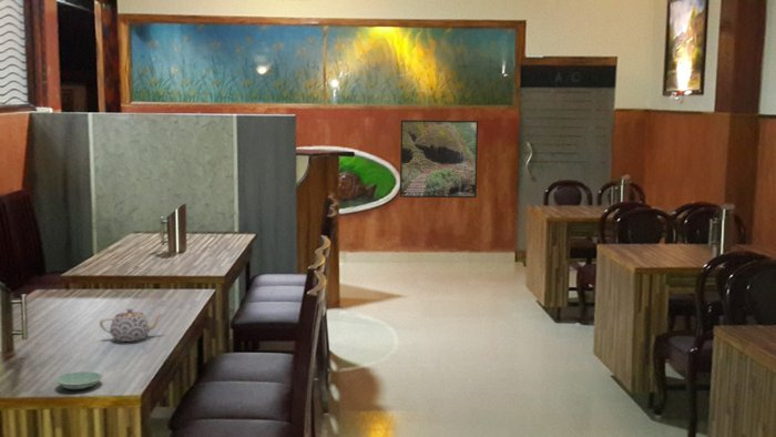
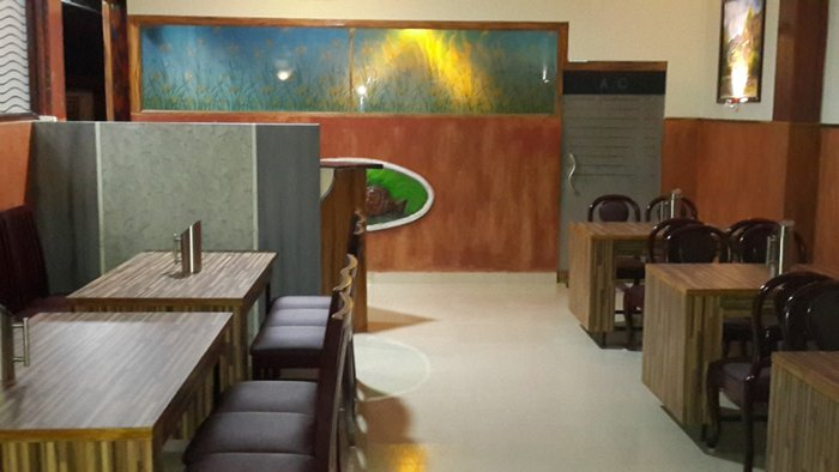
- teapot [99,307,164,343]
- saucer [54,370,103,390]
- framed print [399,119,479,199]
